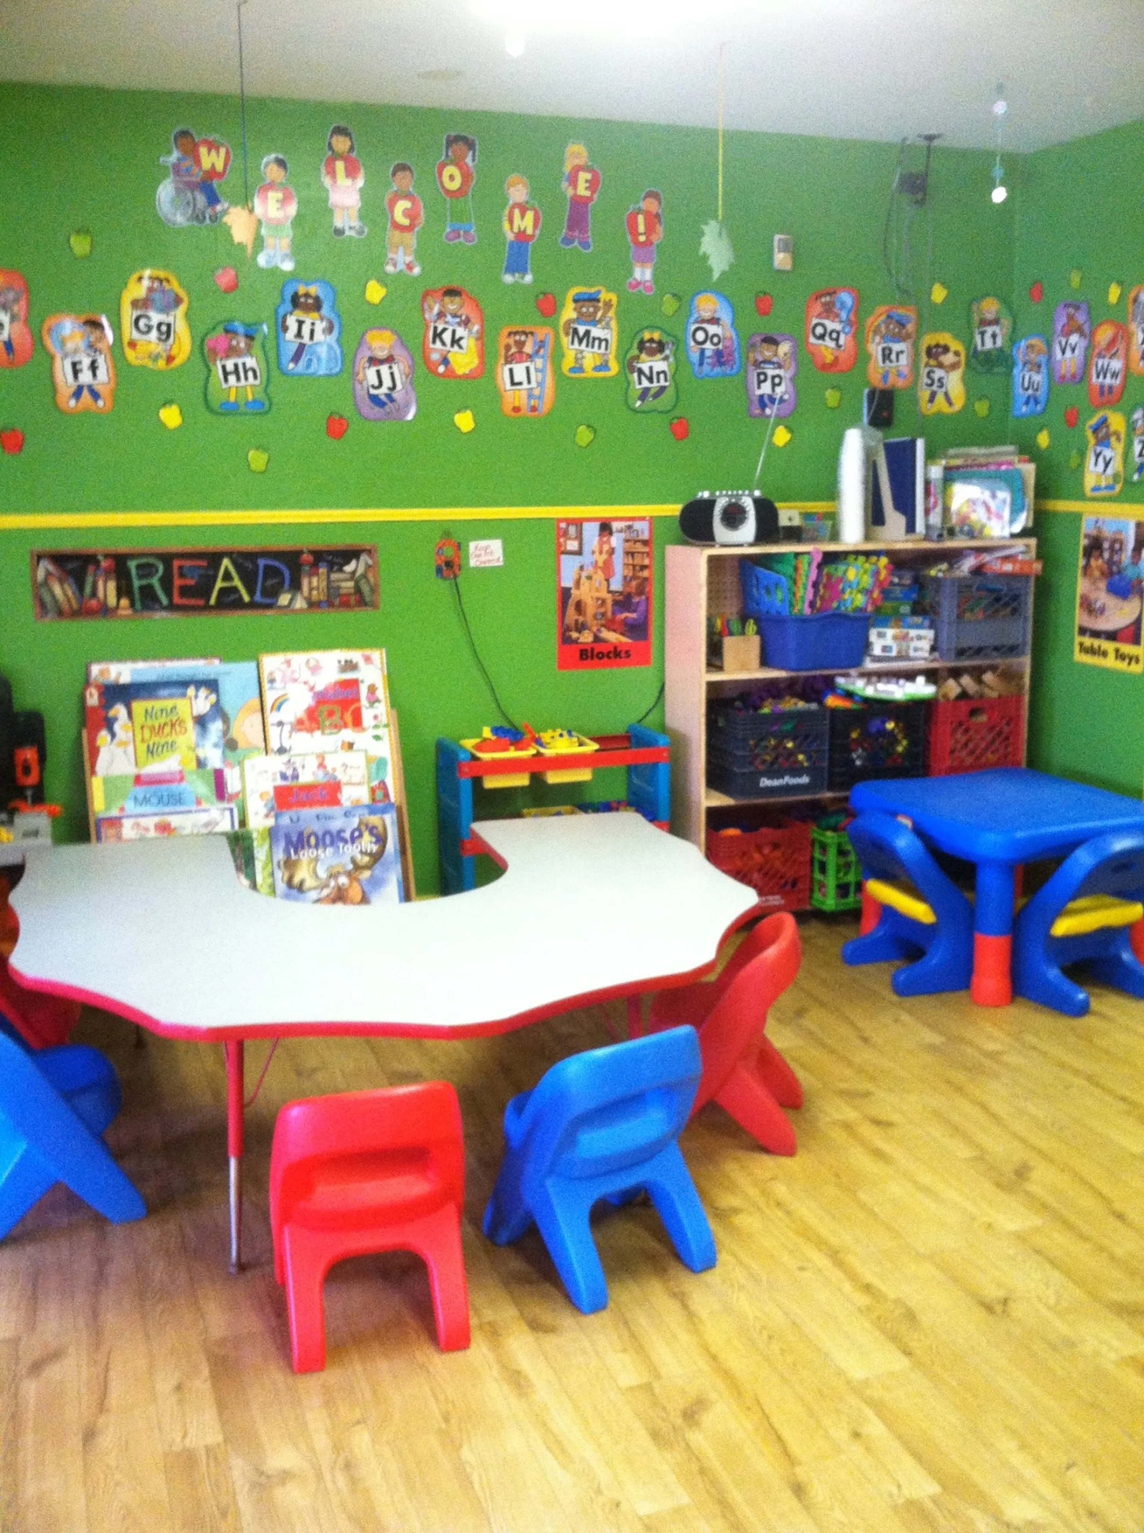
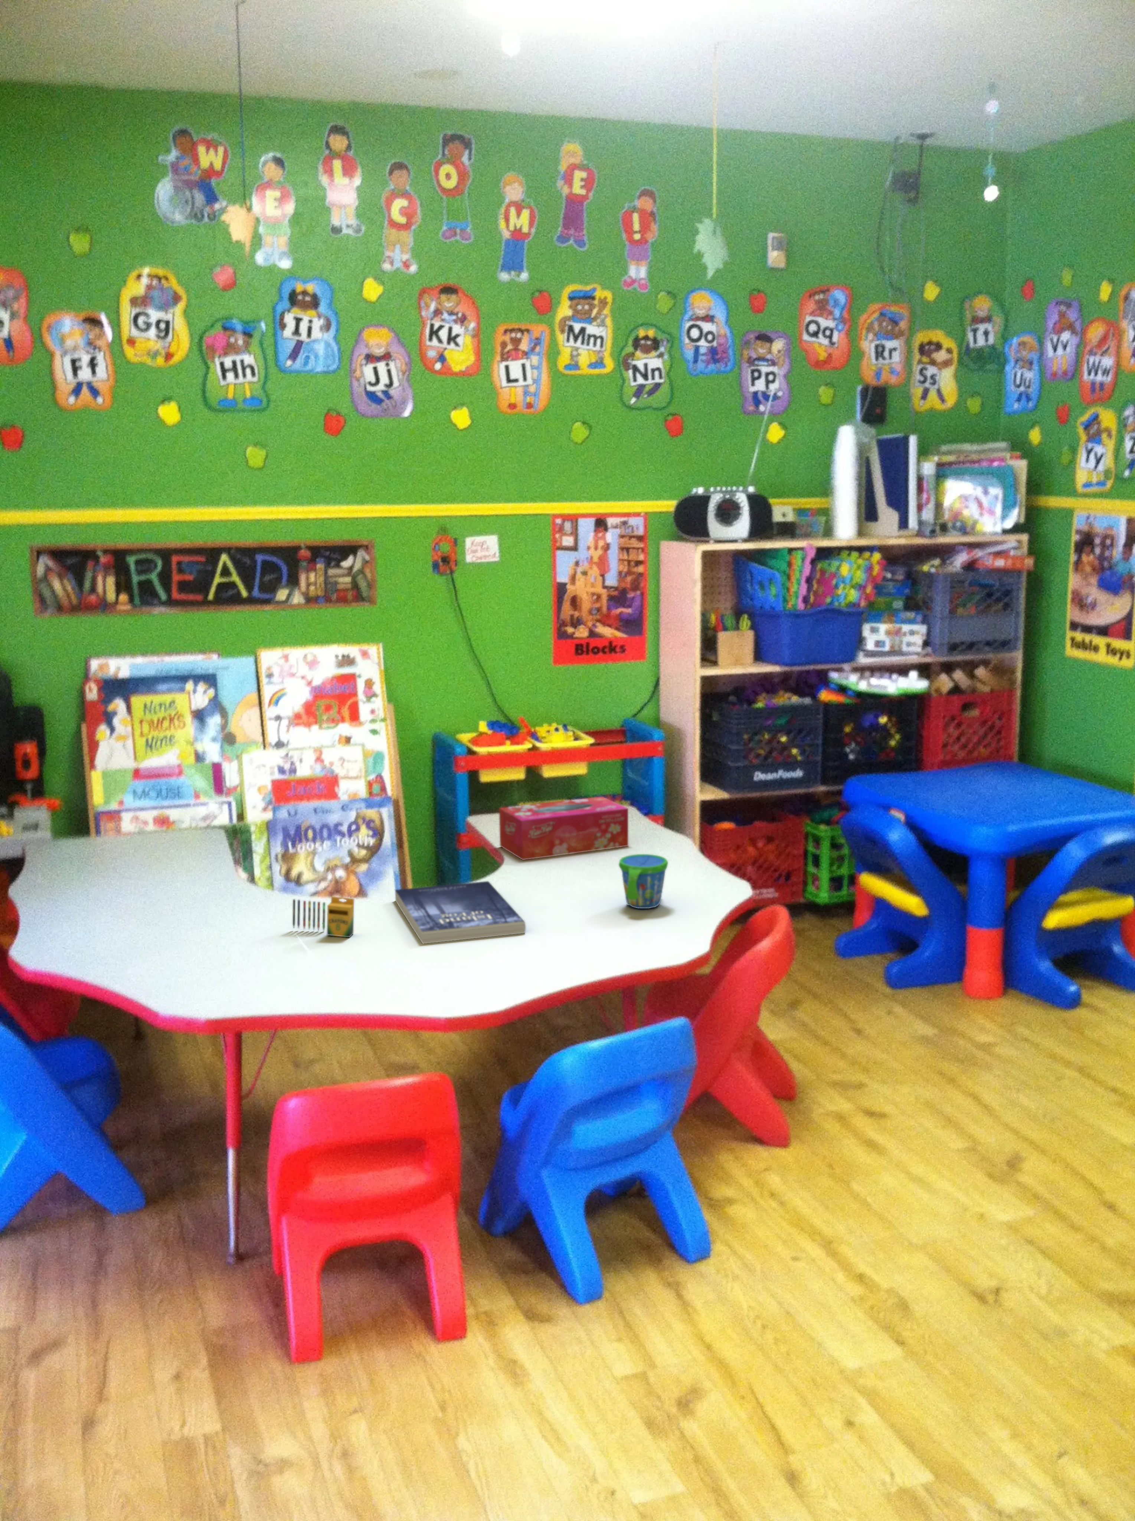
+ snack cup [619,854,669,909]
+ crayon [292,896,354,938]
+ tissue box [498,796,628,860]
+ book [395,880,526,945]
